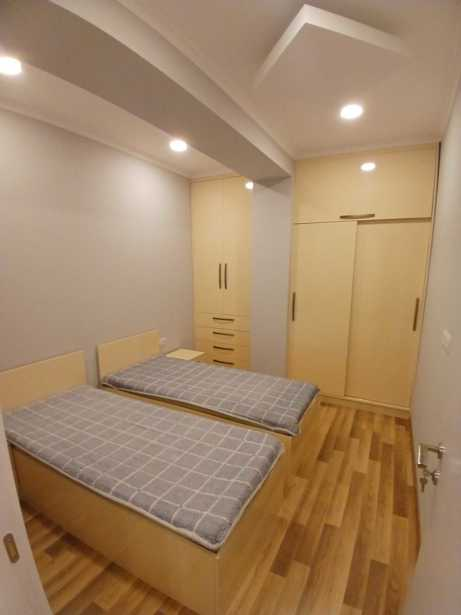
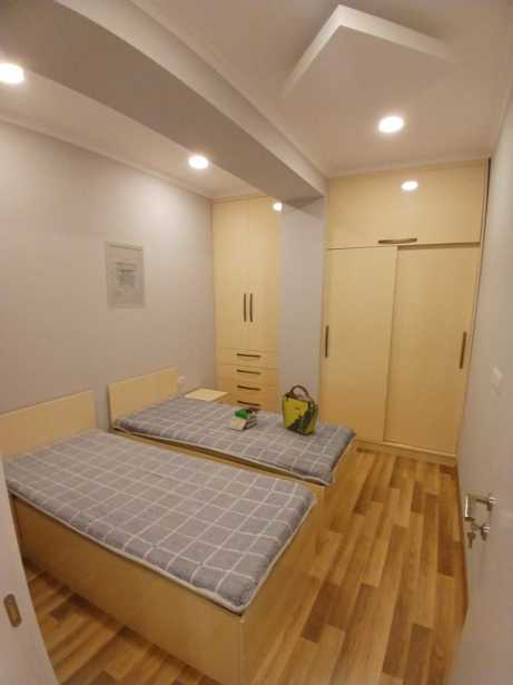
+ tote bag [280,384,319,437]
+ wall art [102,239,147,310]
+ book [227,405,263,432]
